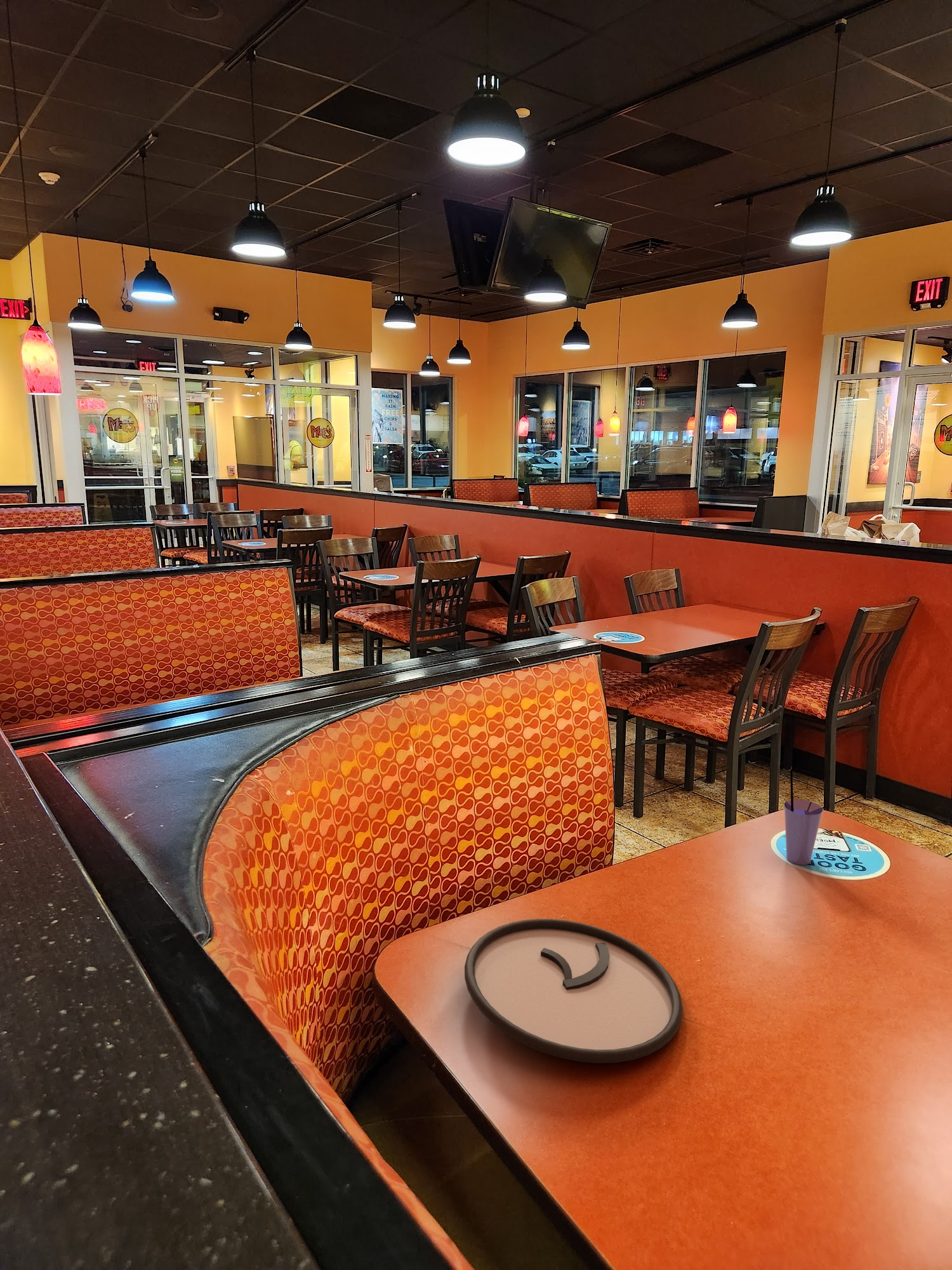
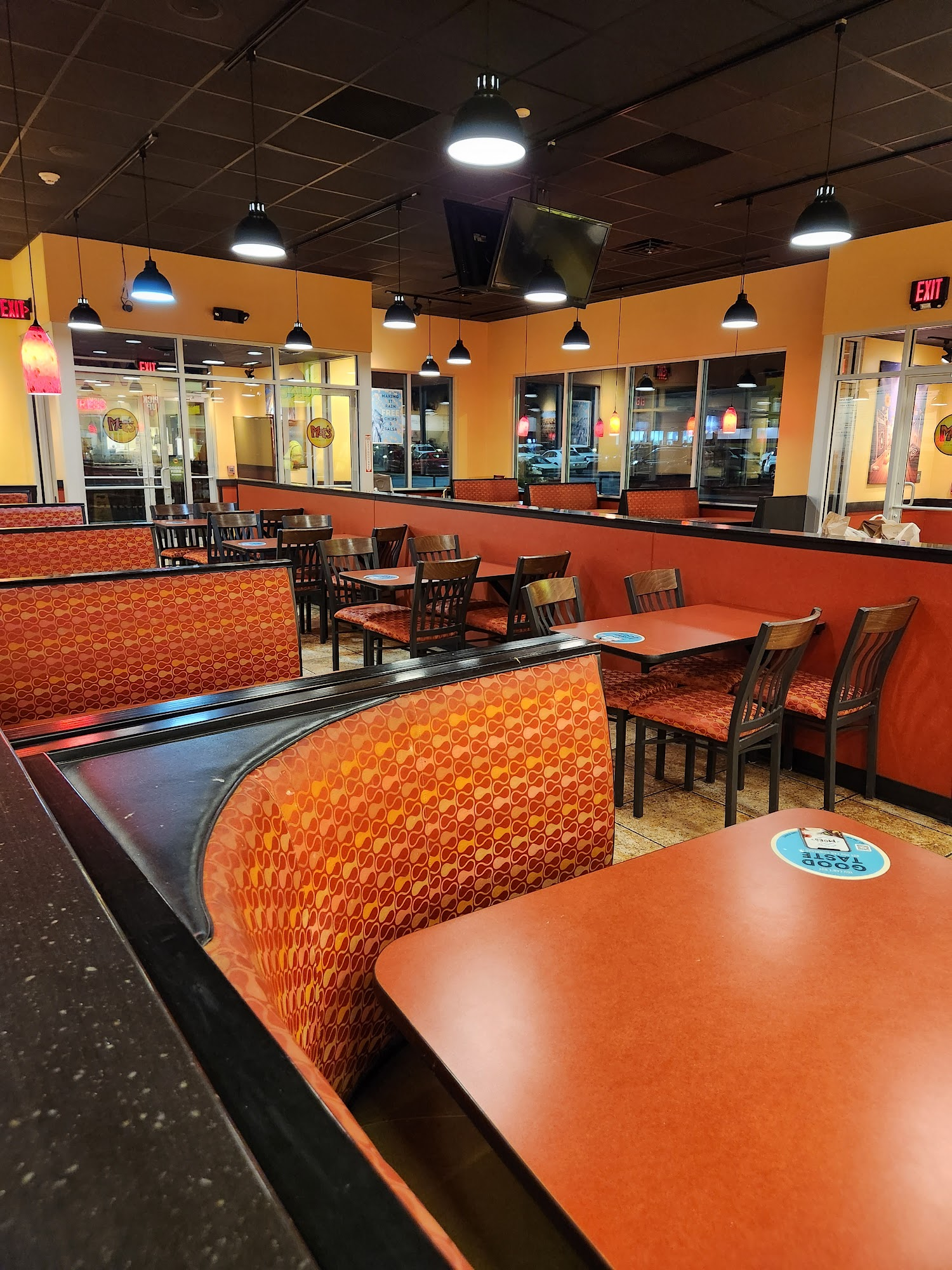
- plate [464,918,684,1064]
- straw [784,768,823,866]
